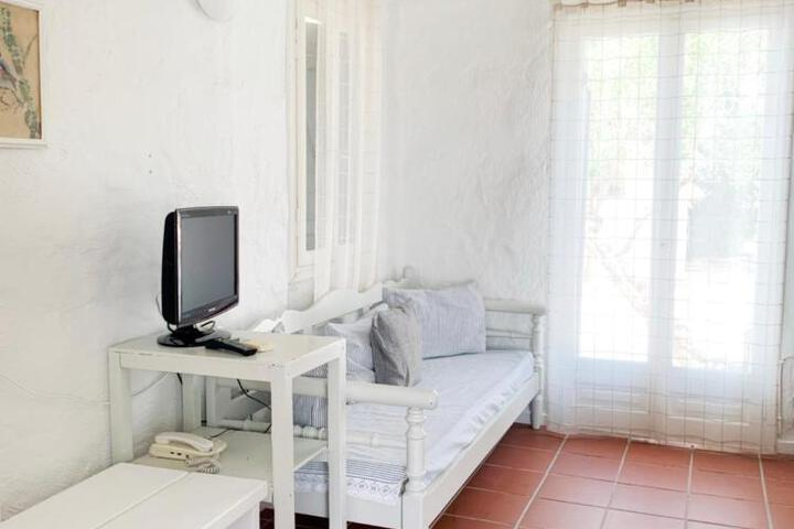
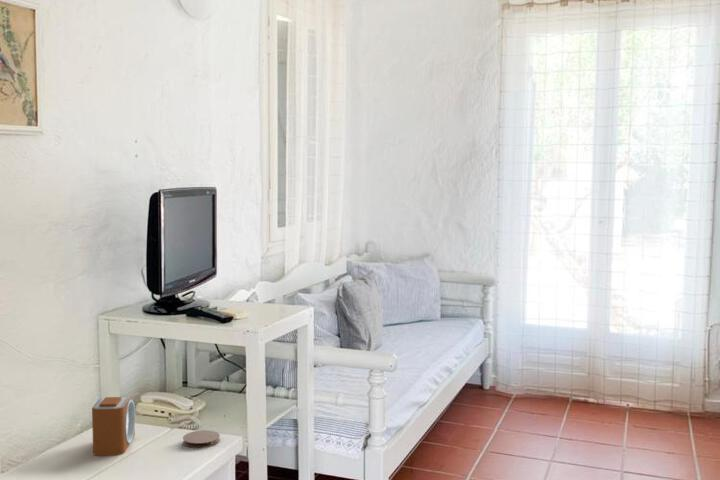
+ coaster [182,429,221,449]
+ alarm clock [91,396,136,457]
